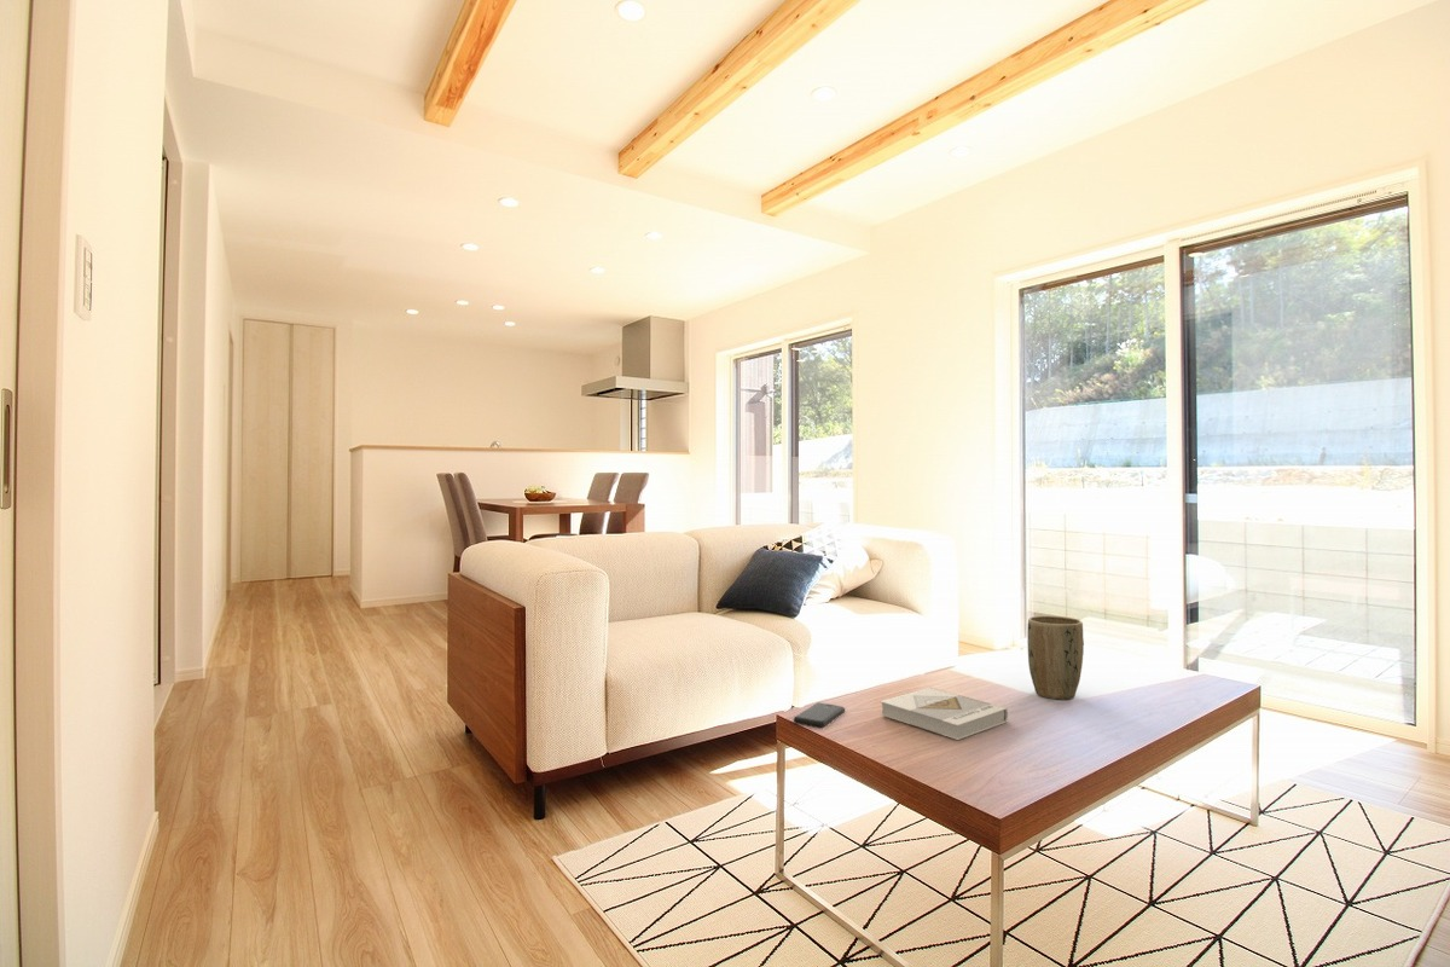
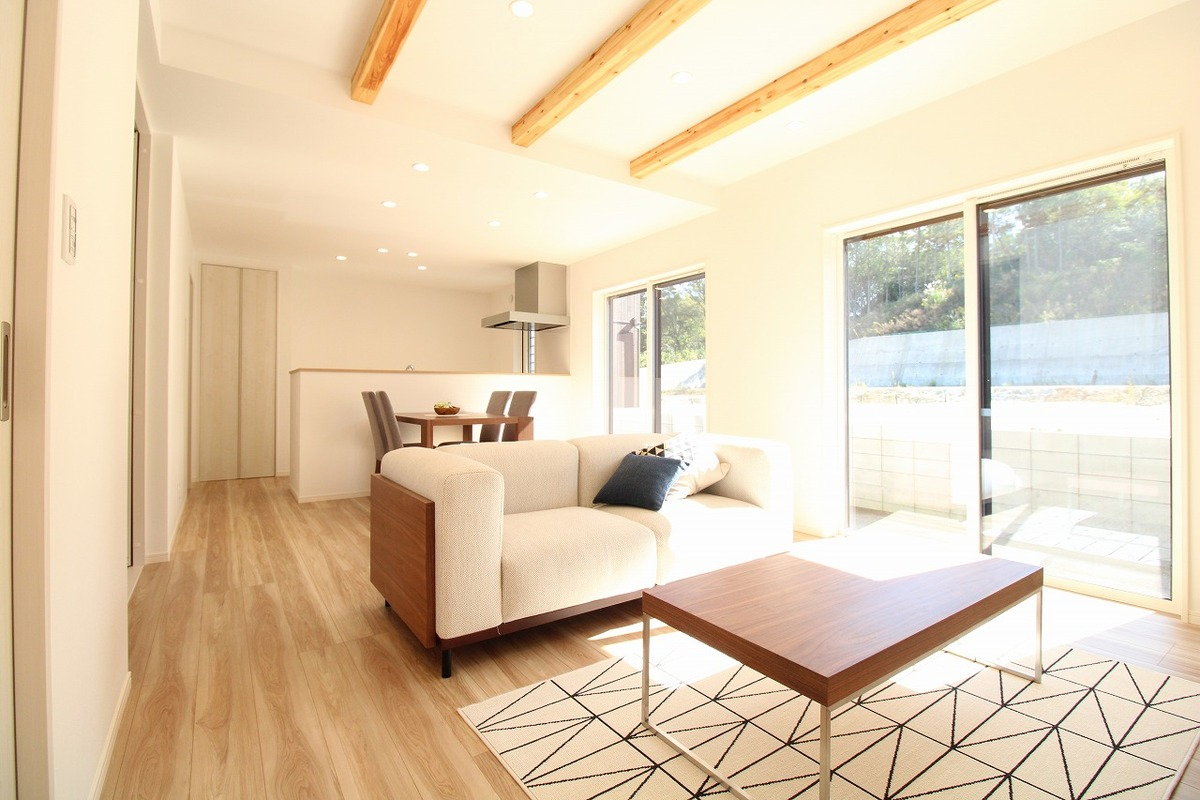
- book [880,687,1009,741]
- smartphone [793,701,846,728]
- plant pot [1026,615,1085,700]
